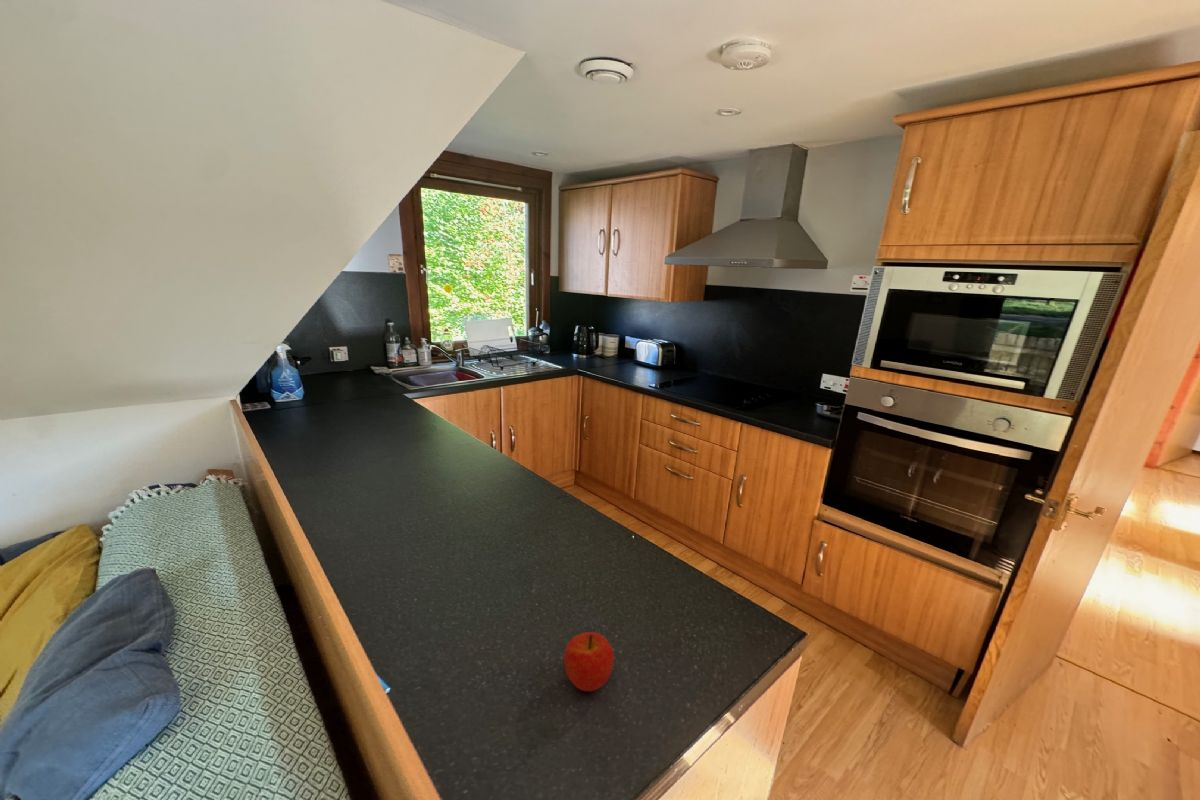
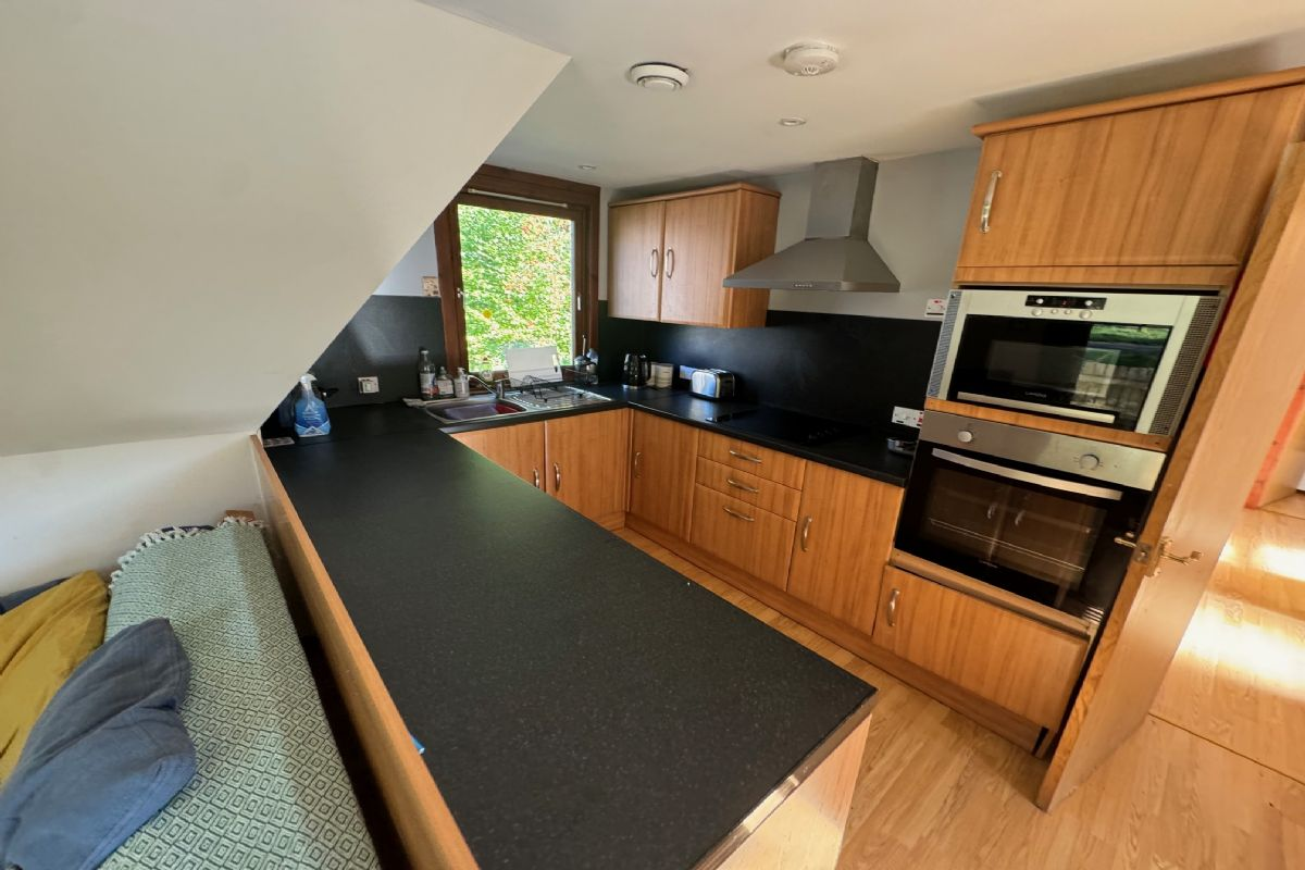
- fruit [563,631,615,692]
